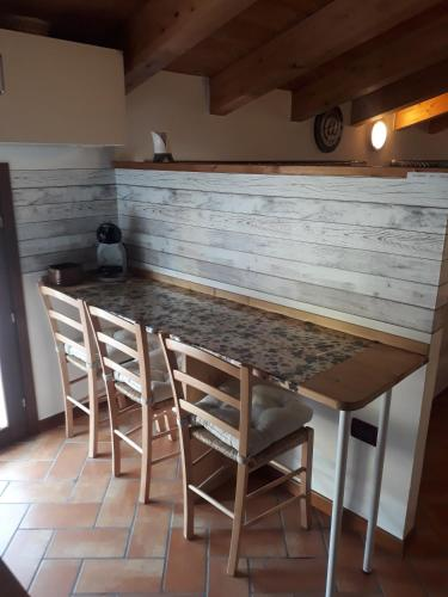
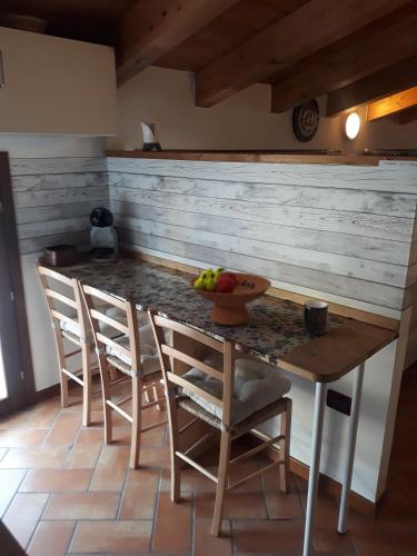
+ fruit bowl [188,266,272,327]
+ mug [301,299,329,336]
